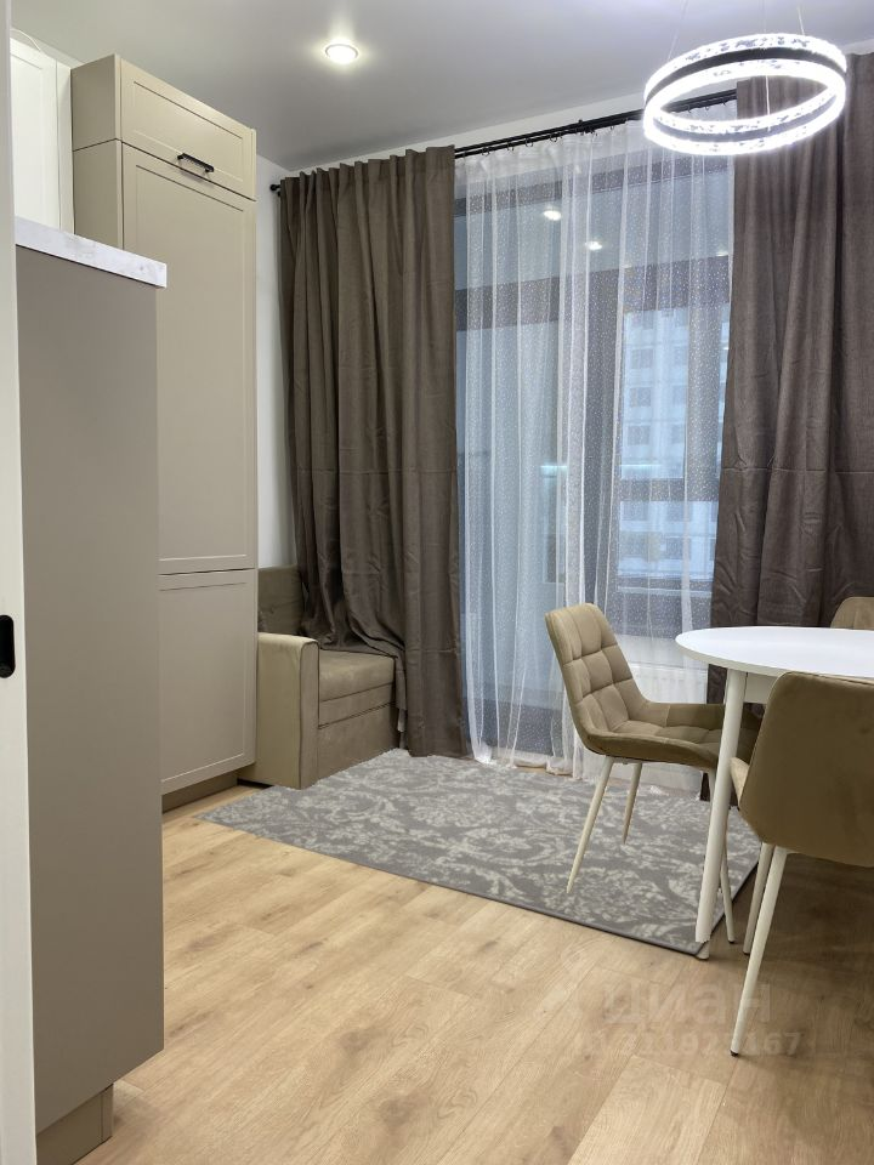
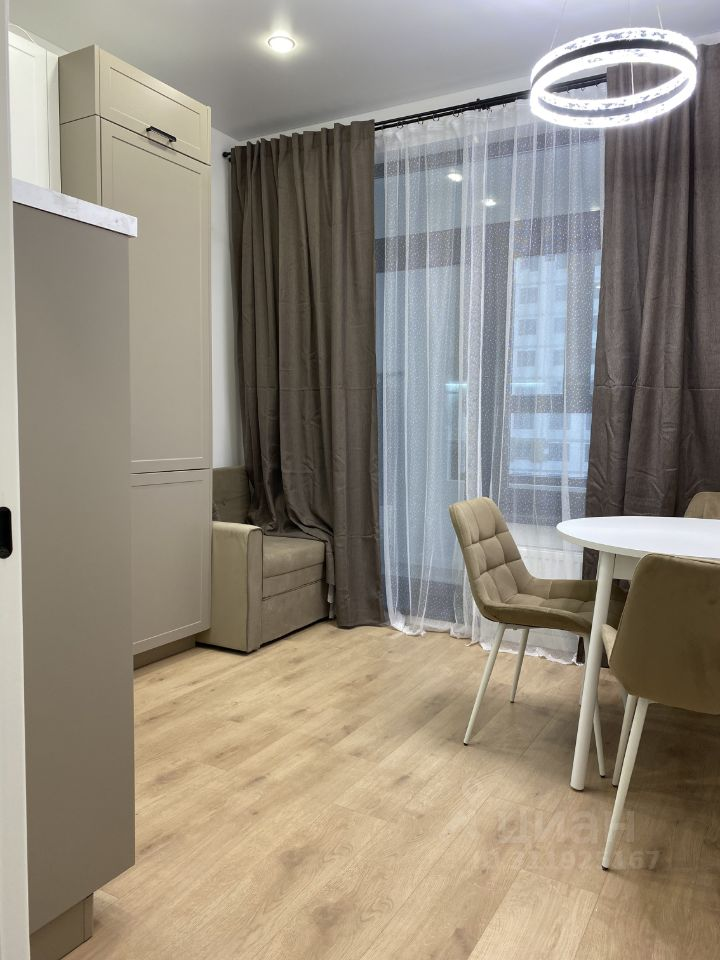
- rug [191,748,762,955]
